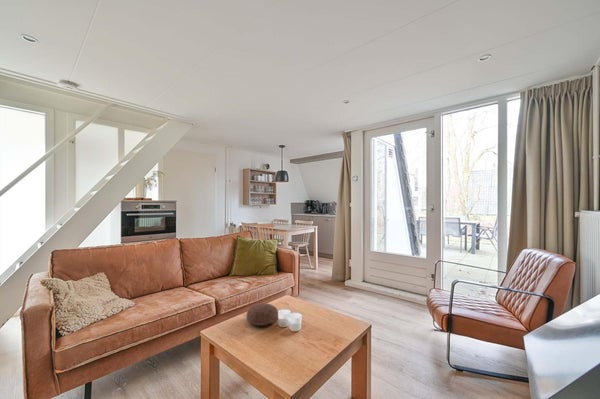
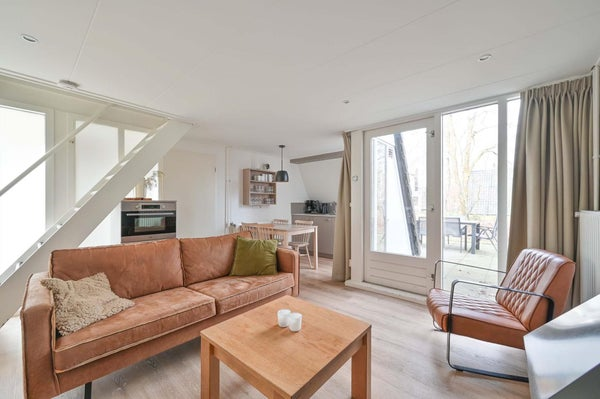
- decorative bowl [246,302,279,328]
